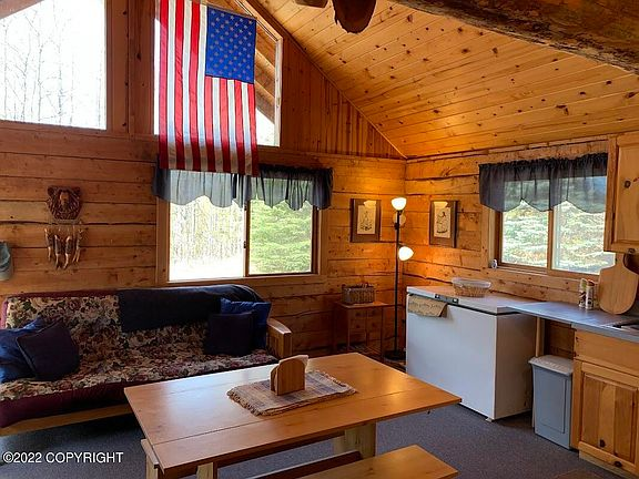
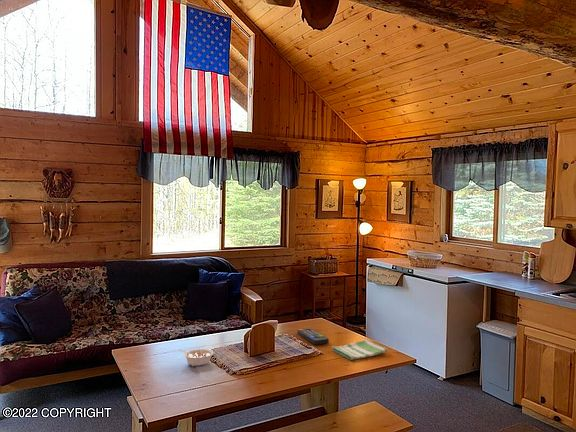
+ legume [179,348,215,367]
+ dish towel [331,339,388,361]
+ remote control [296,327,330,346]
